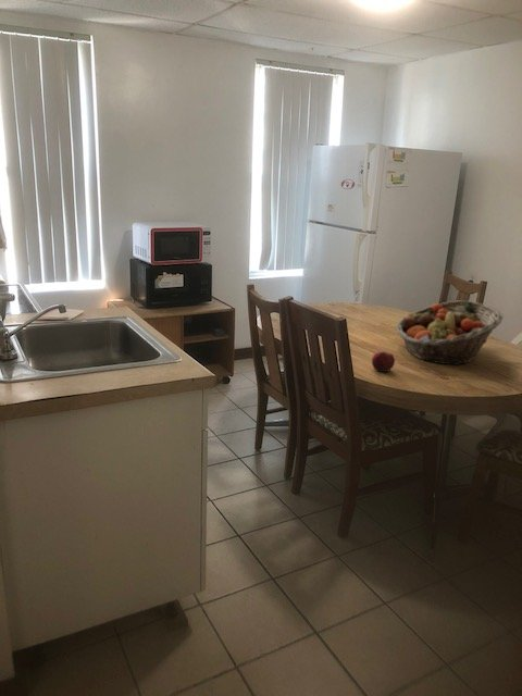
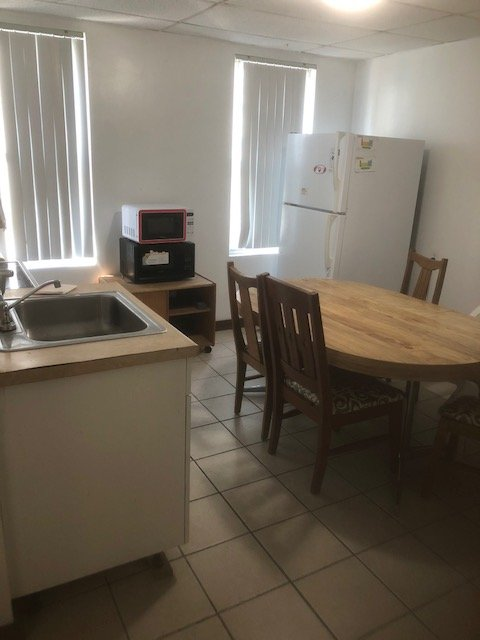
- fruit basket [395,299,505,366]
- apple [371,350,396,373]
